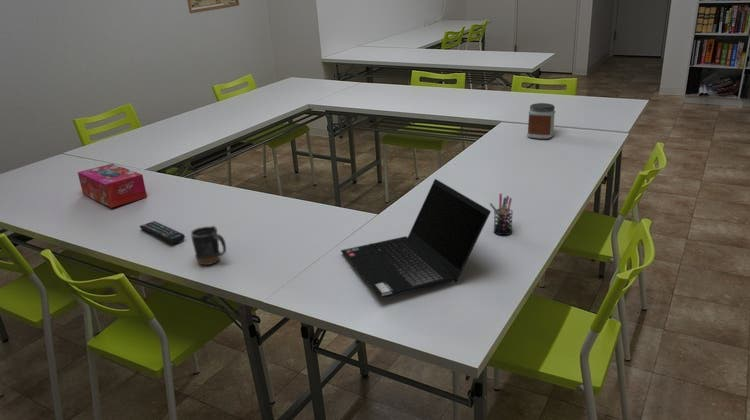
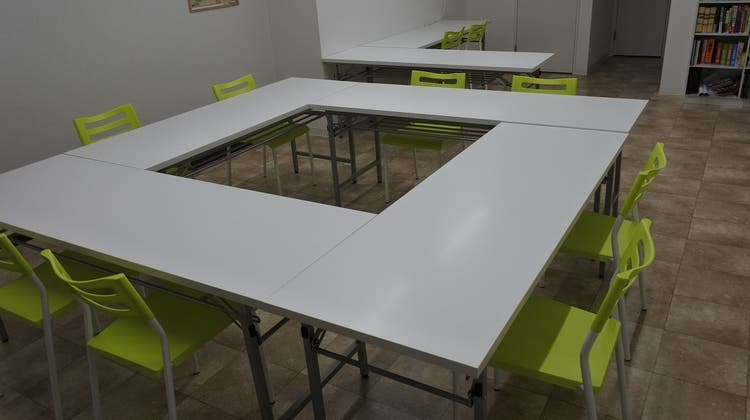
- laptop computer [340,178,492,299]
- remote control [139,220,186,245]
- tissue box [77,163,148,209]
- mug [190,225,227,266]
- jar [526,102,556,140]
- pen holder [489,193,514,236]
